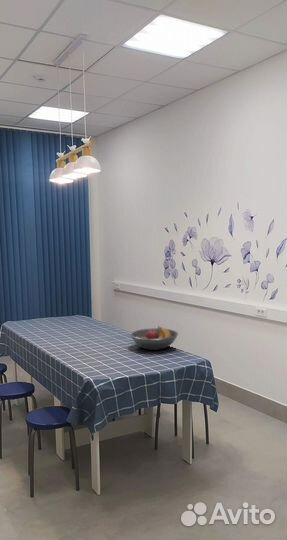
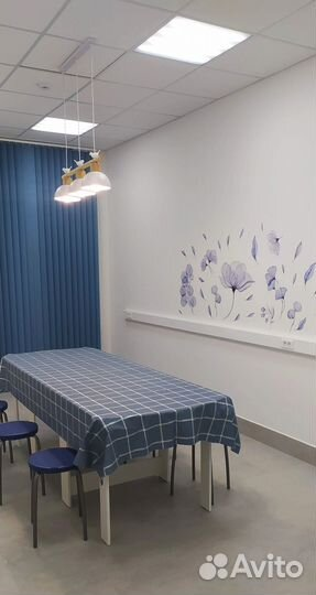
- fruit bowl [129,325,179,351]
